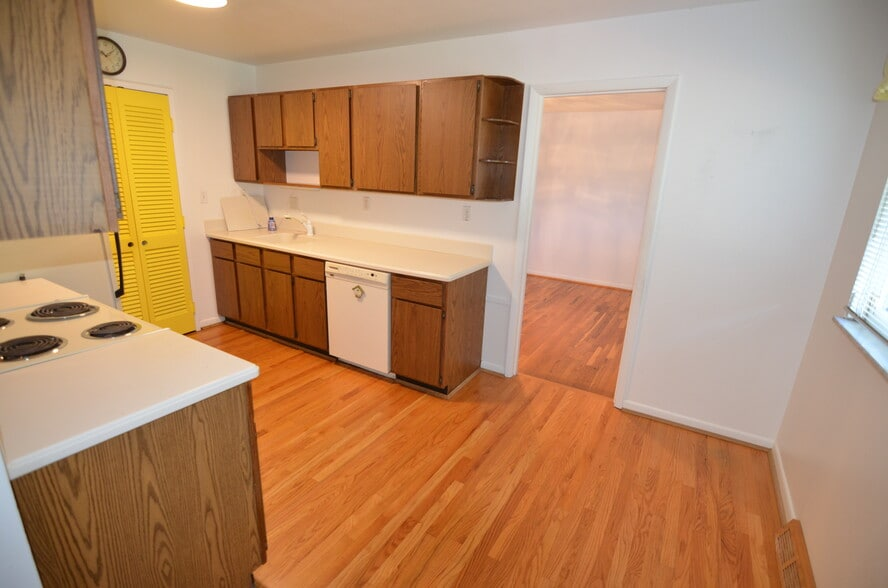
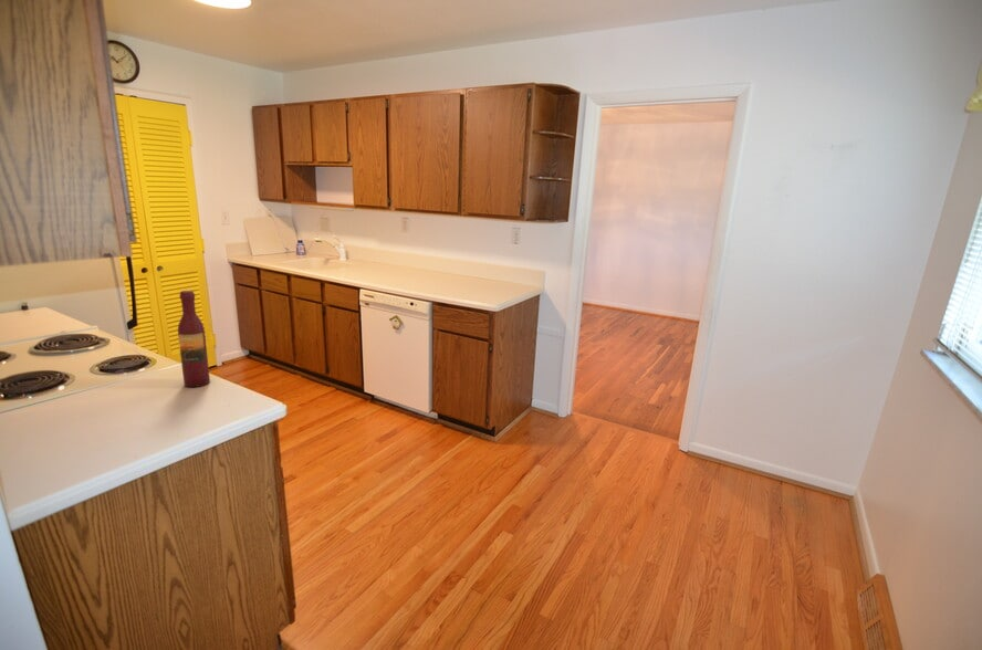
+ wine bottle [177,290,211,388]
